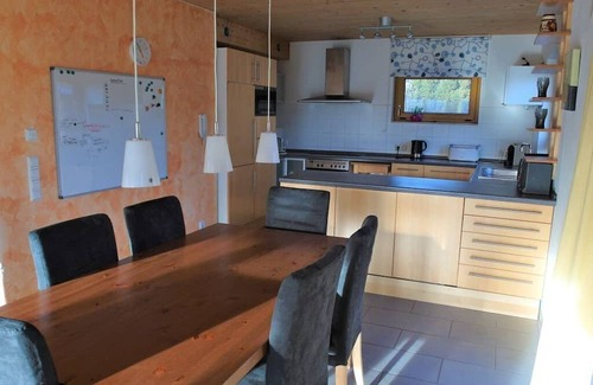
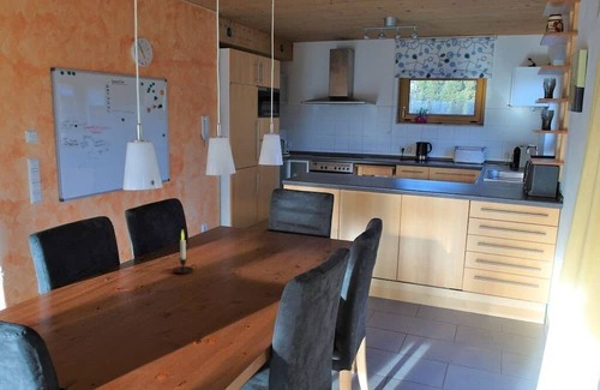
+ candle [172,229,198,275]
